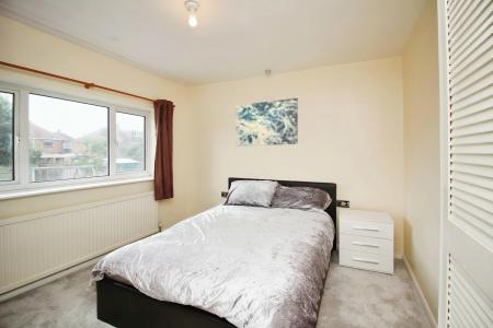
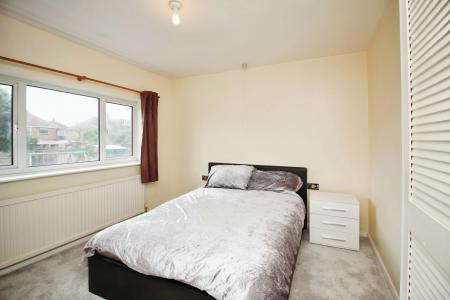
- wall art [234,97,299,148]
